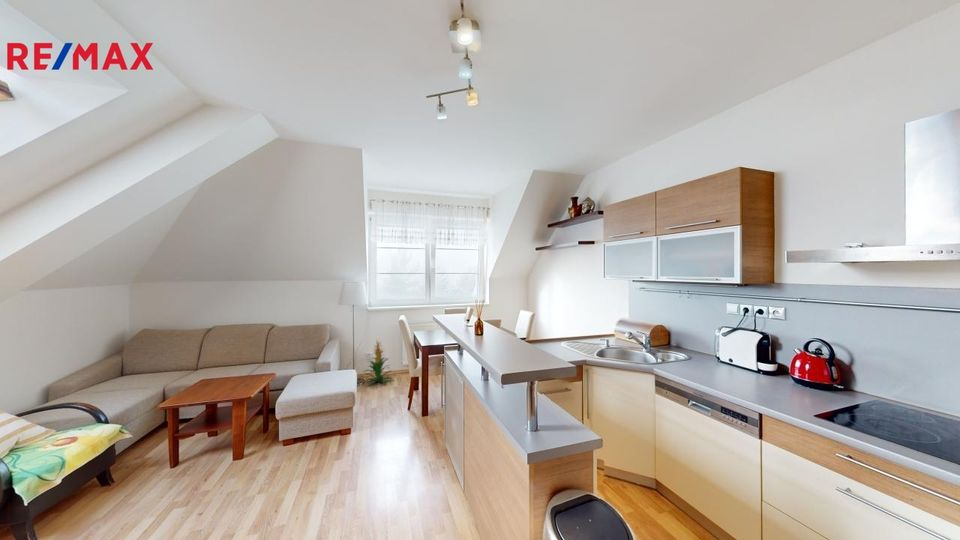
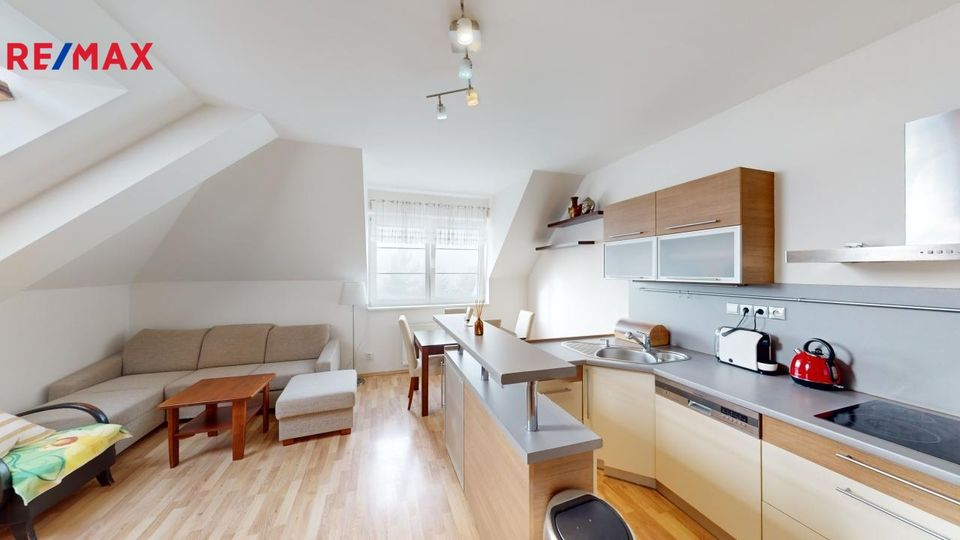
- indoor plant [362,339,395,386]
